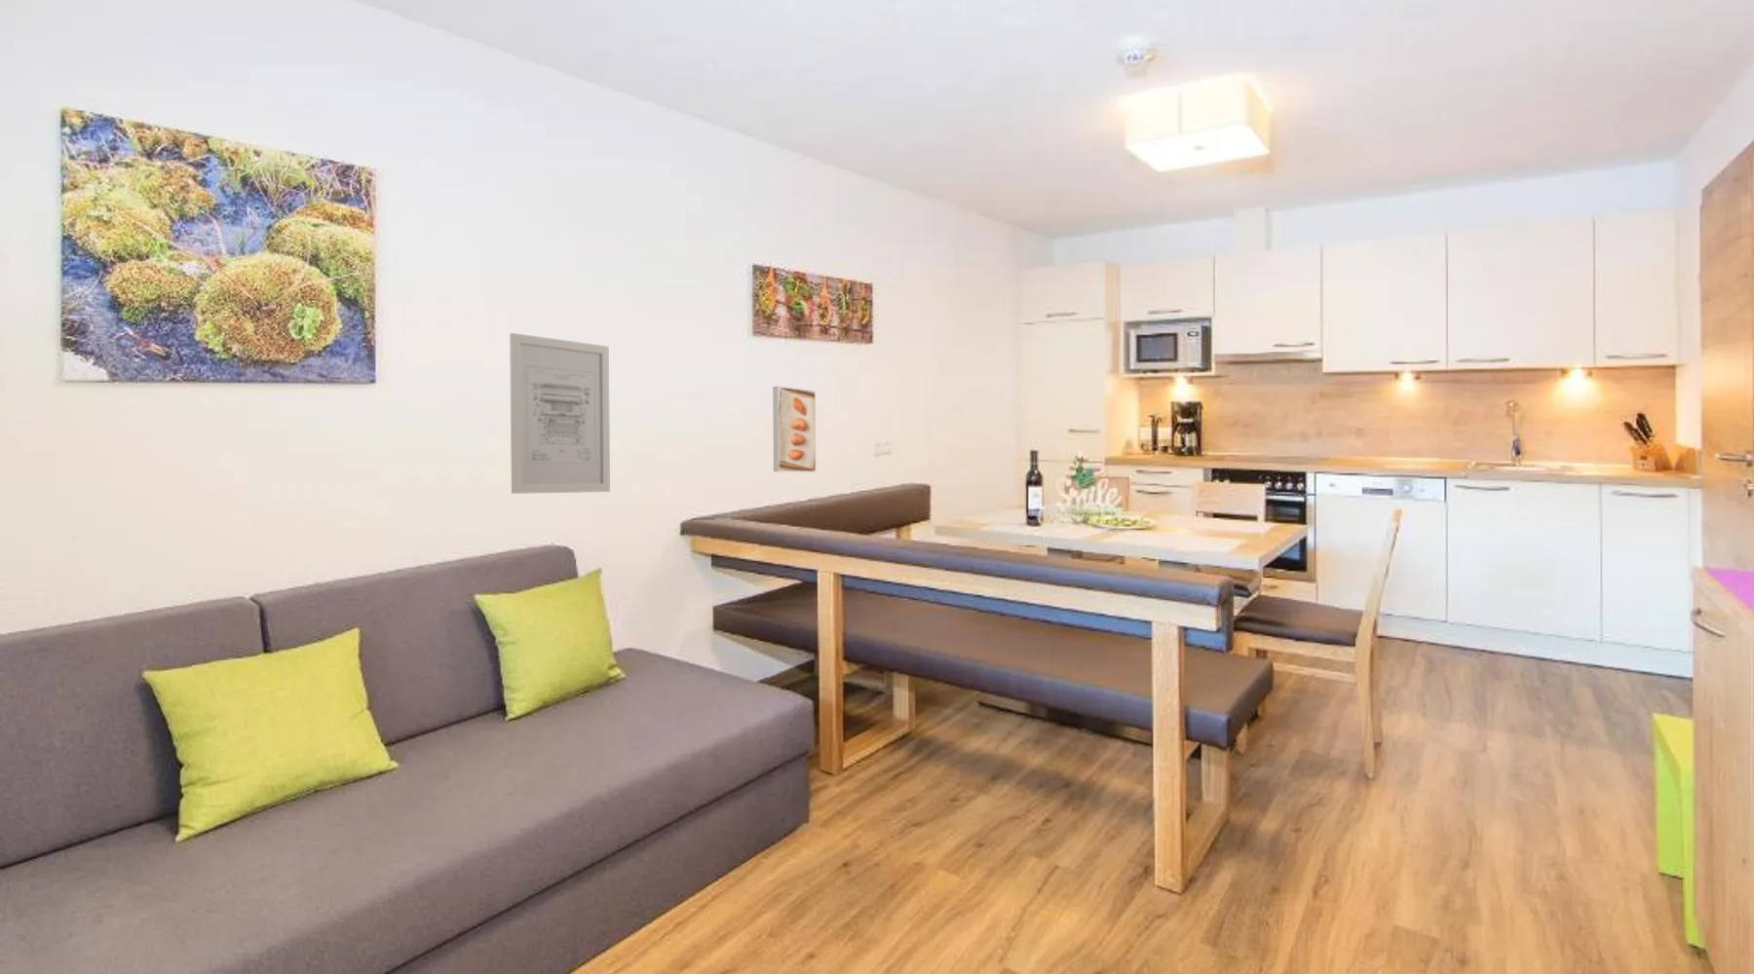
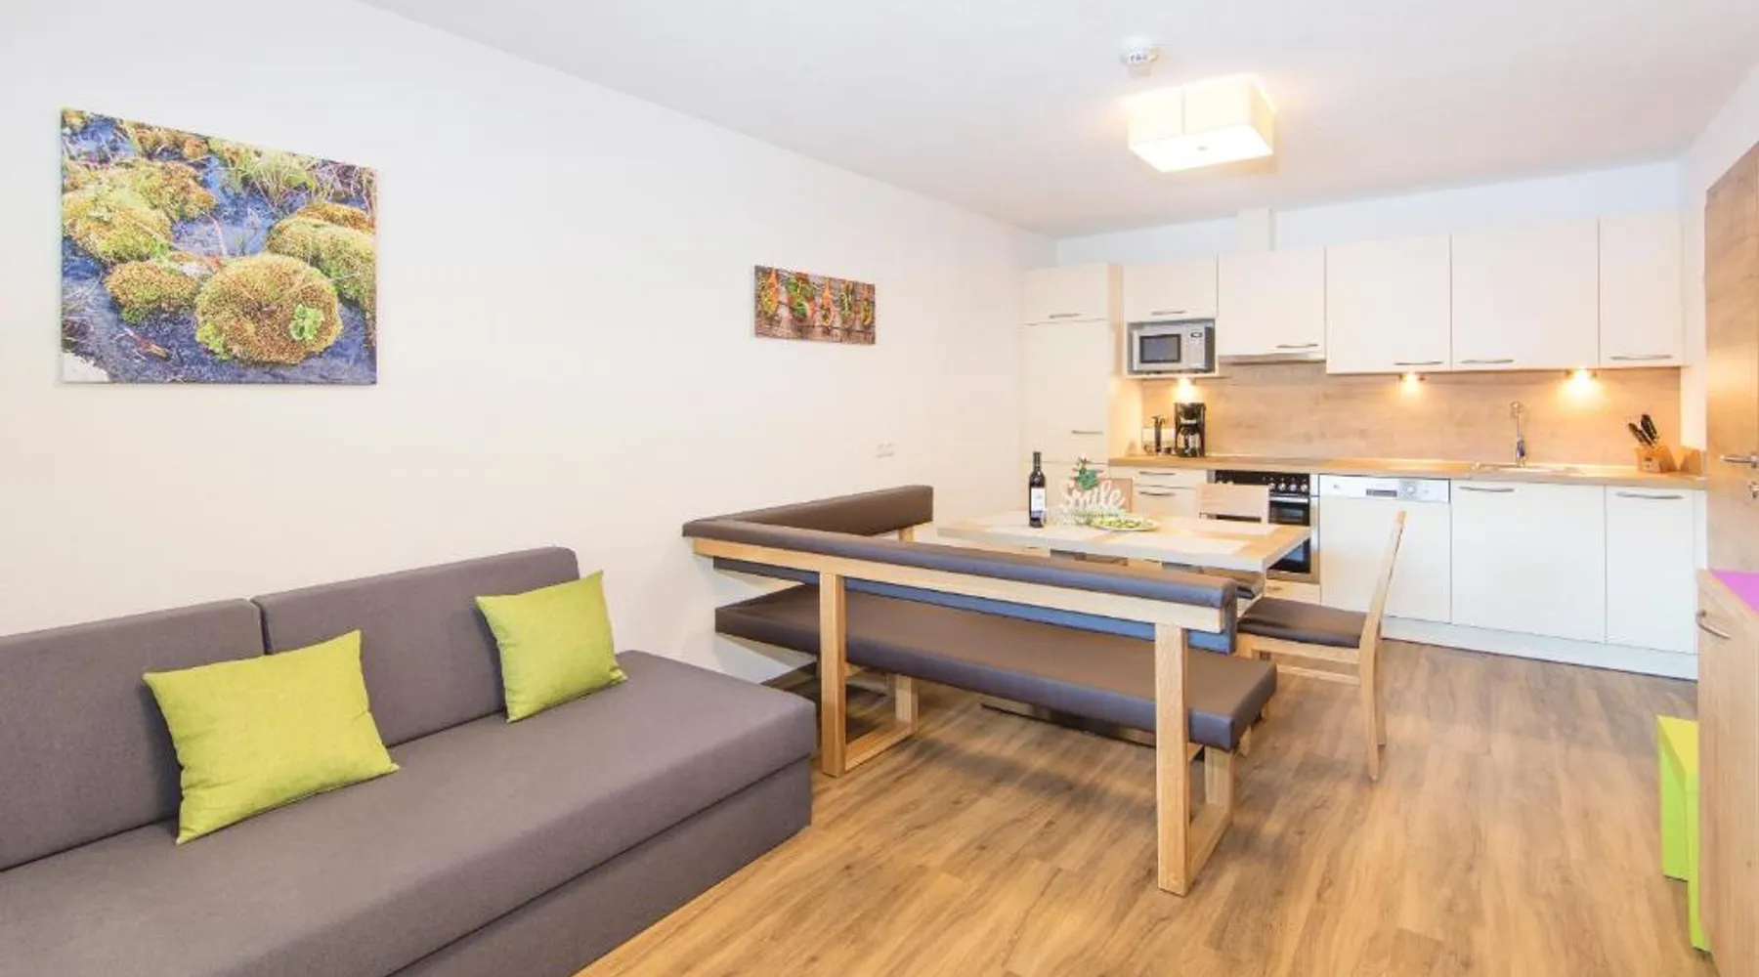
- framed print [771,386,817,474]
- wall art [509,332,611,494]
